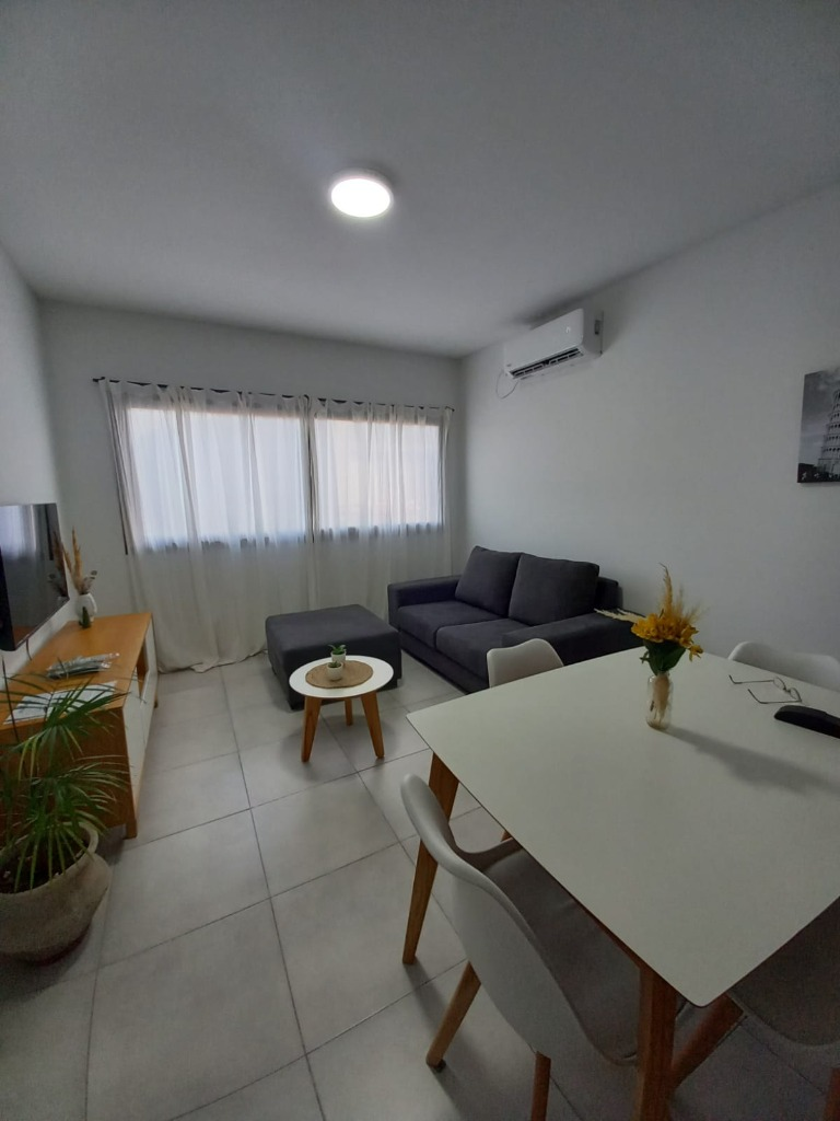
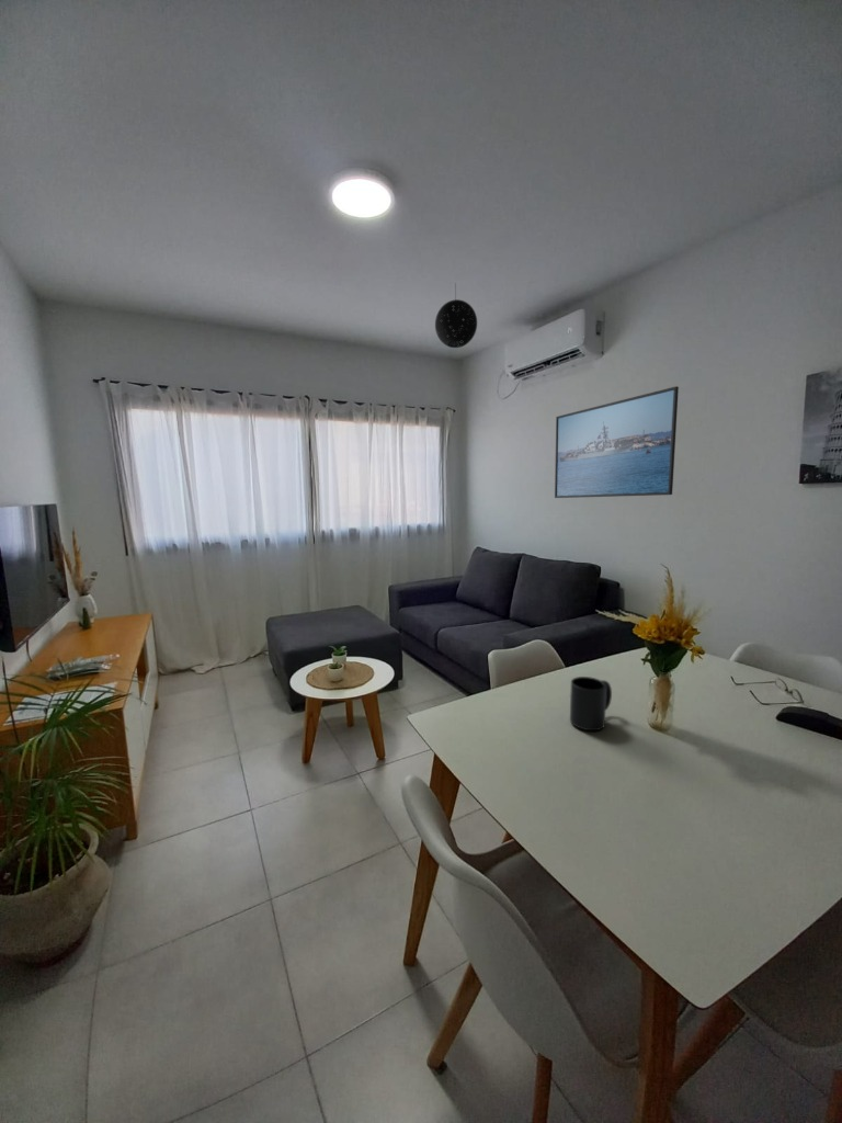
+ mug [569,676,613,731]
+ pendant light [434,282,478,349]
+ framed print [554,385,680,499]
